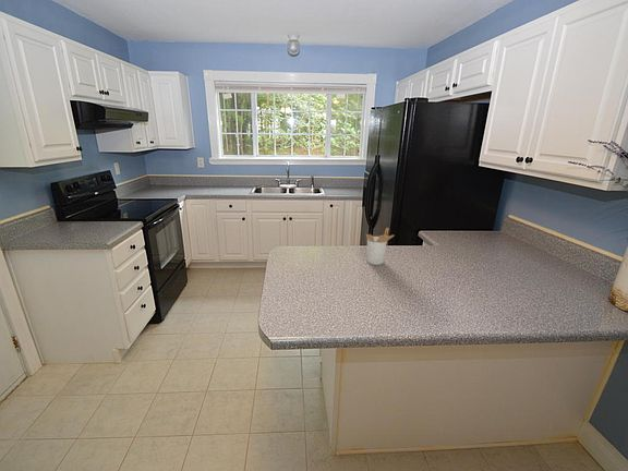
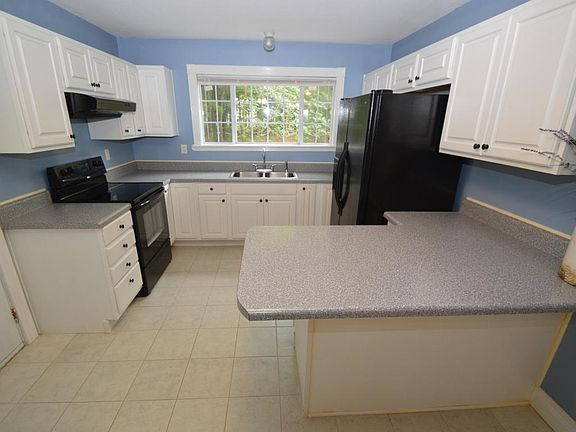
- utensil holder [365,227,395,266]
